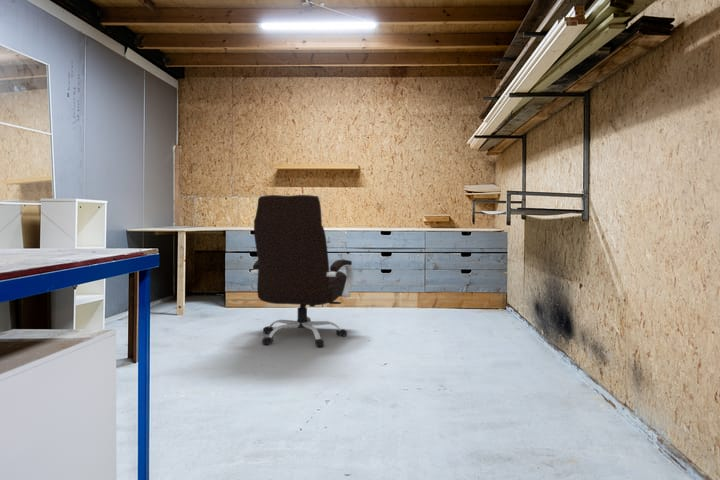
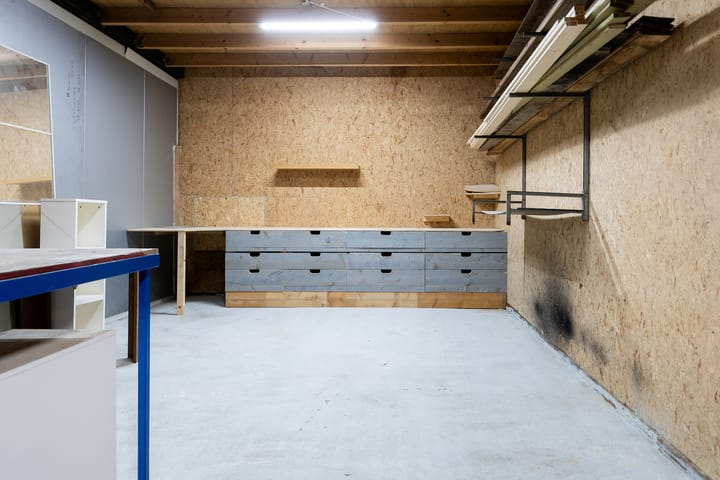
- office chair [250,194,354,348]
